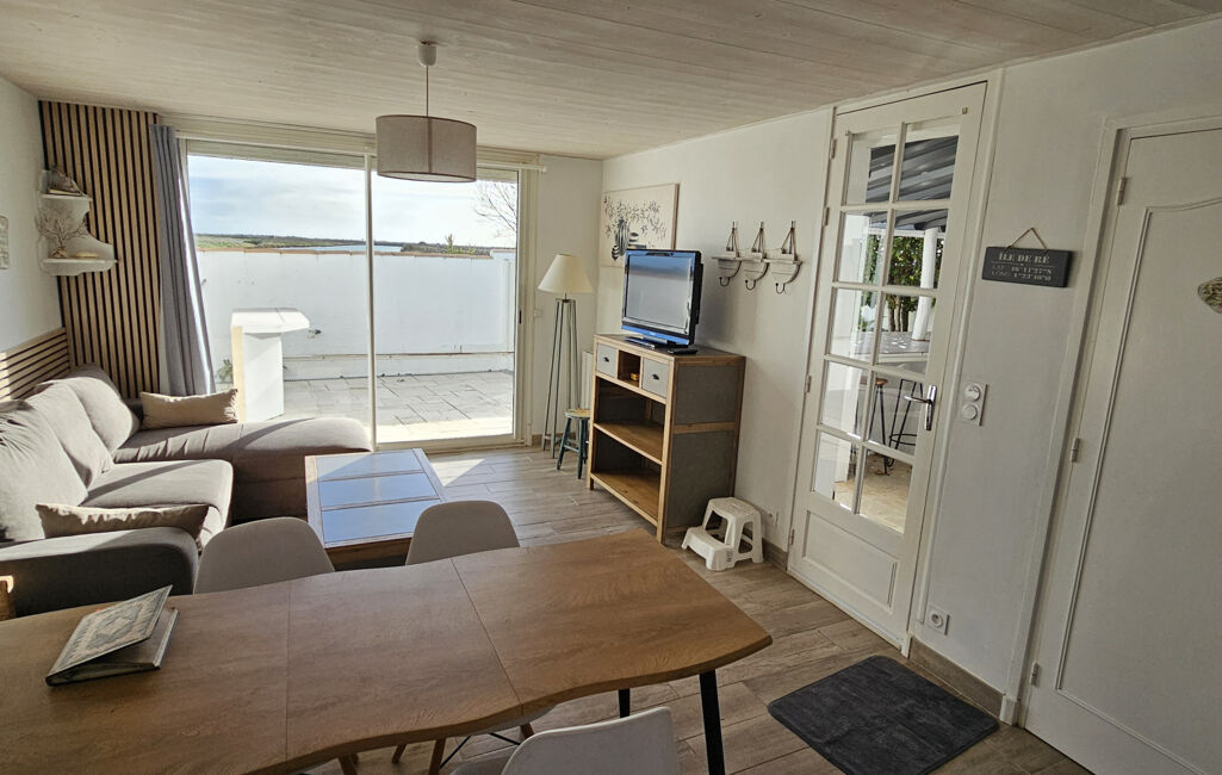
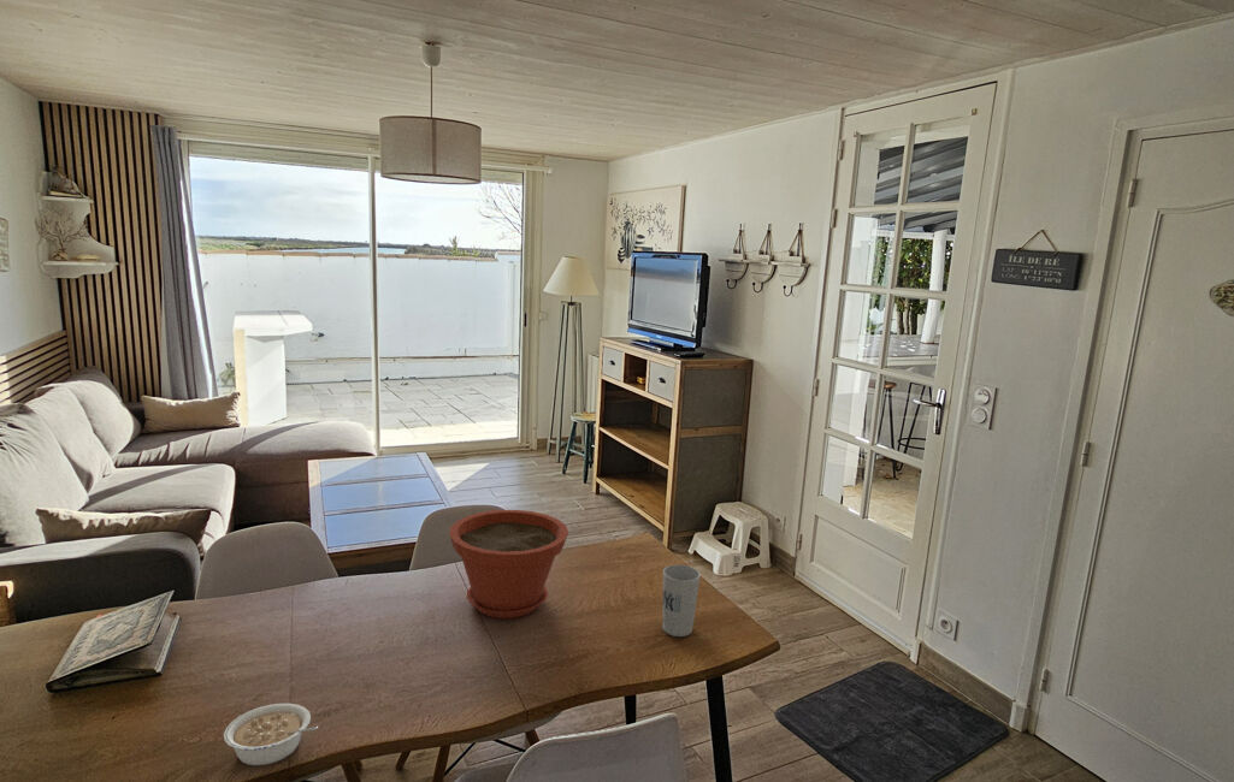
+ cup [661,563,702,638]
+ plant pot [449,509,569,620]
+ legume [223,703,319,766]
